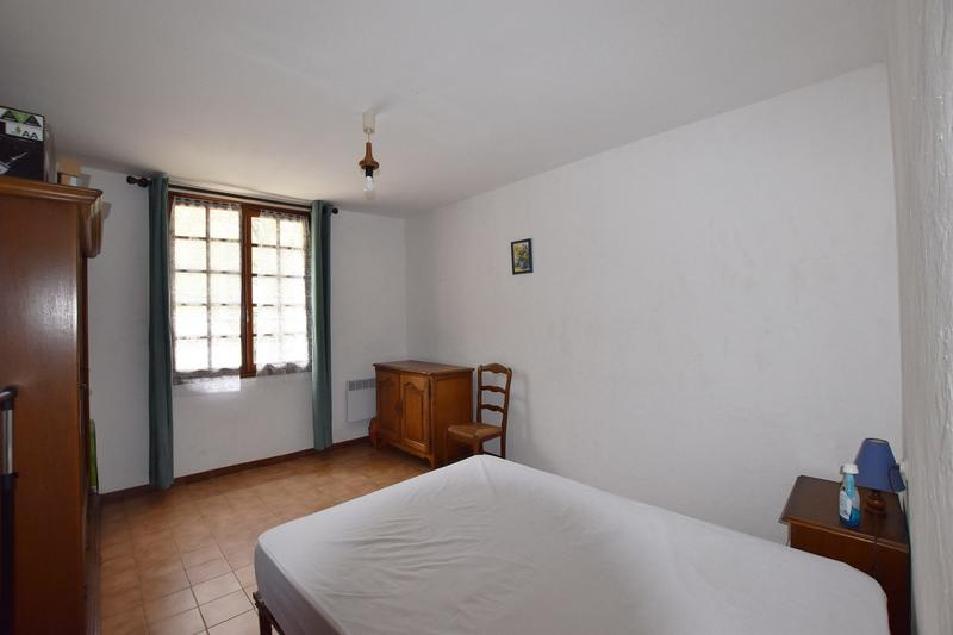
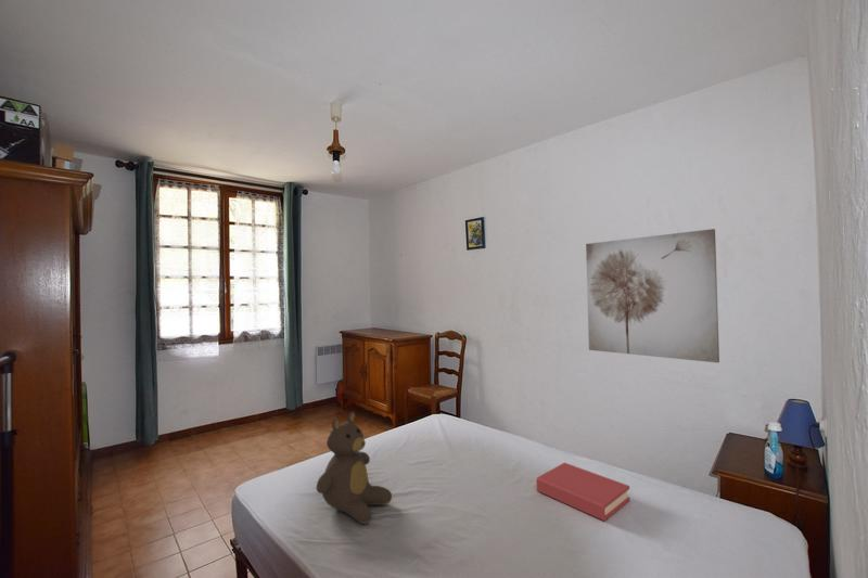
+ hardback book [535,462,631,522]
+ teddy bear [316,411,393,525]
+ wall art [585,228,720,364]
